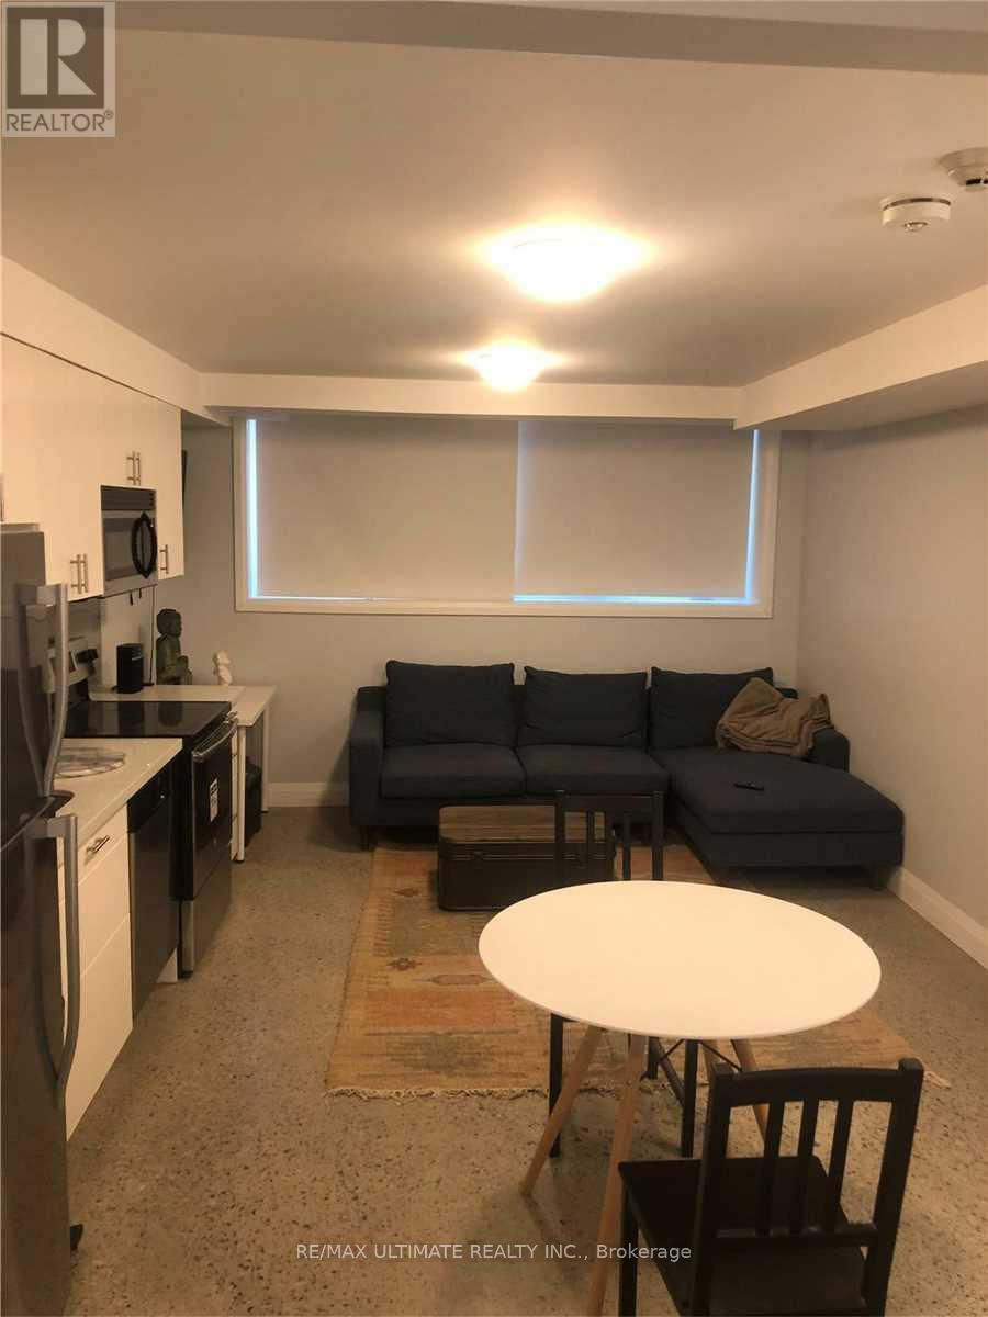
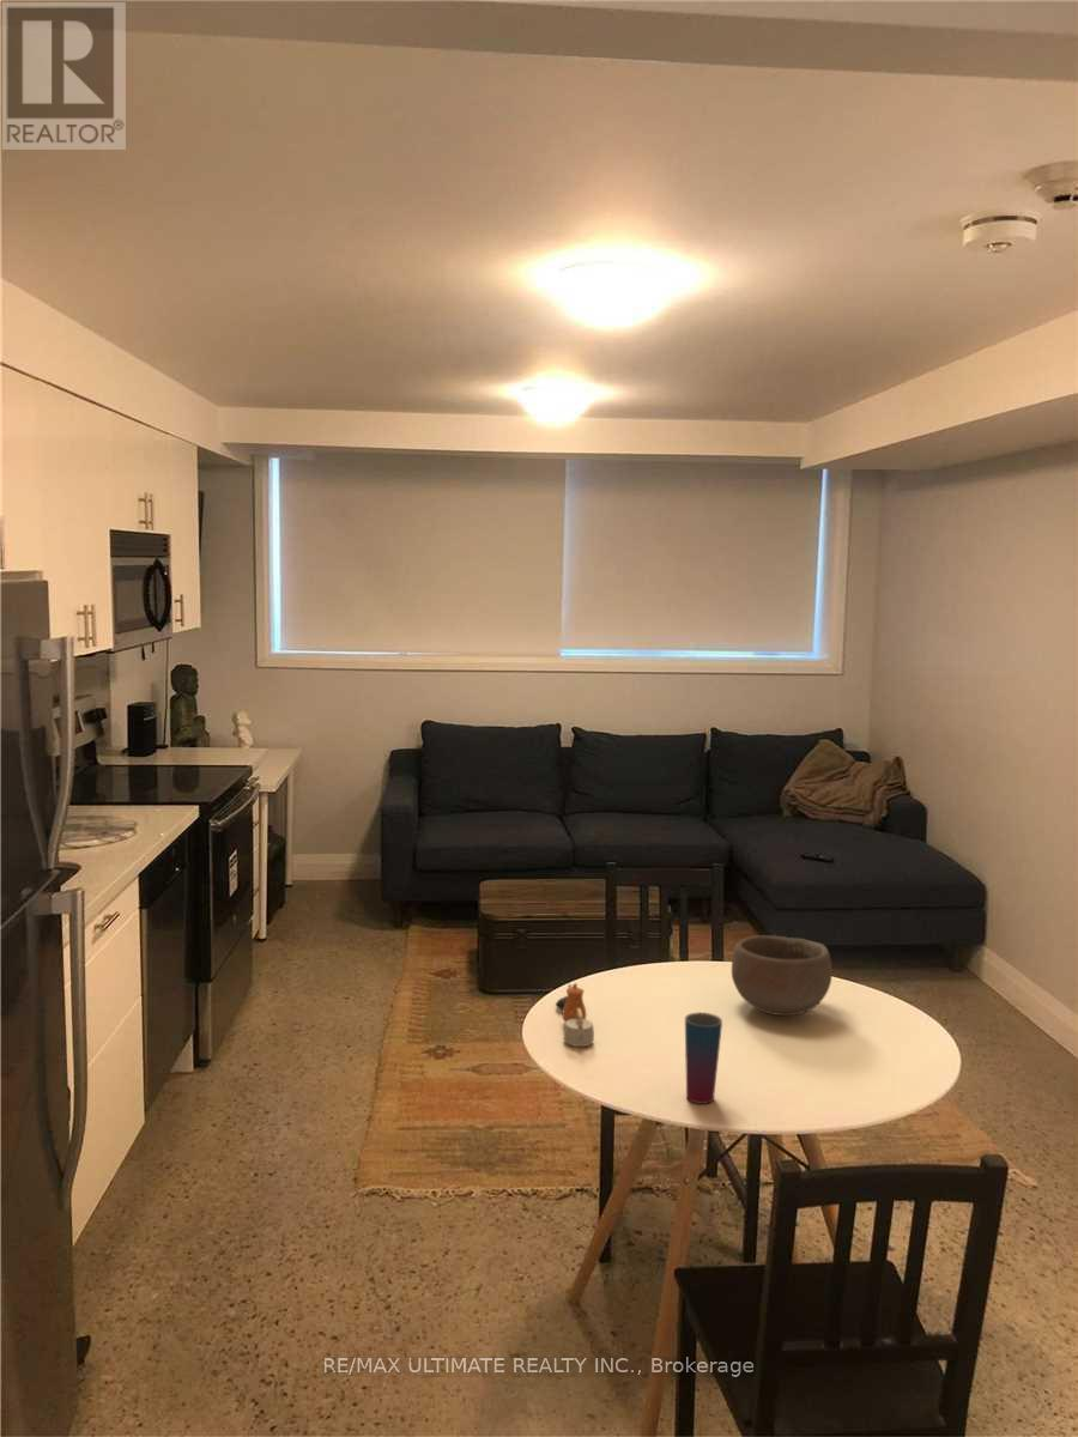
+ bowl [731,934,834,1017]
+ cup [684,1011,723,1105]
+ teapot [555,982,595,1048]
